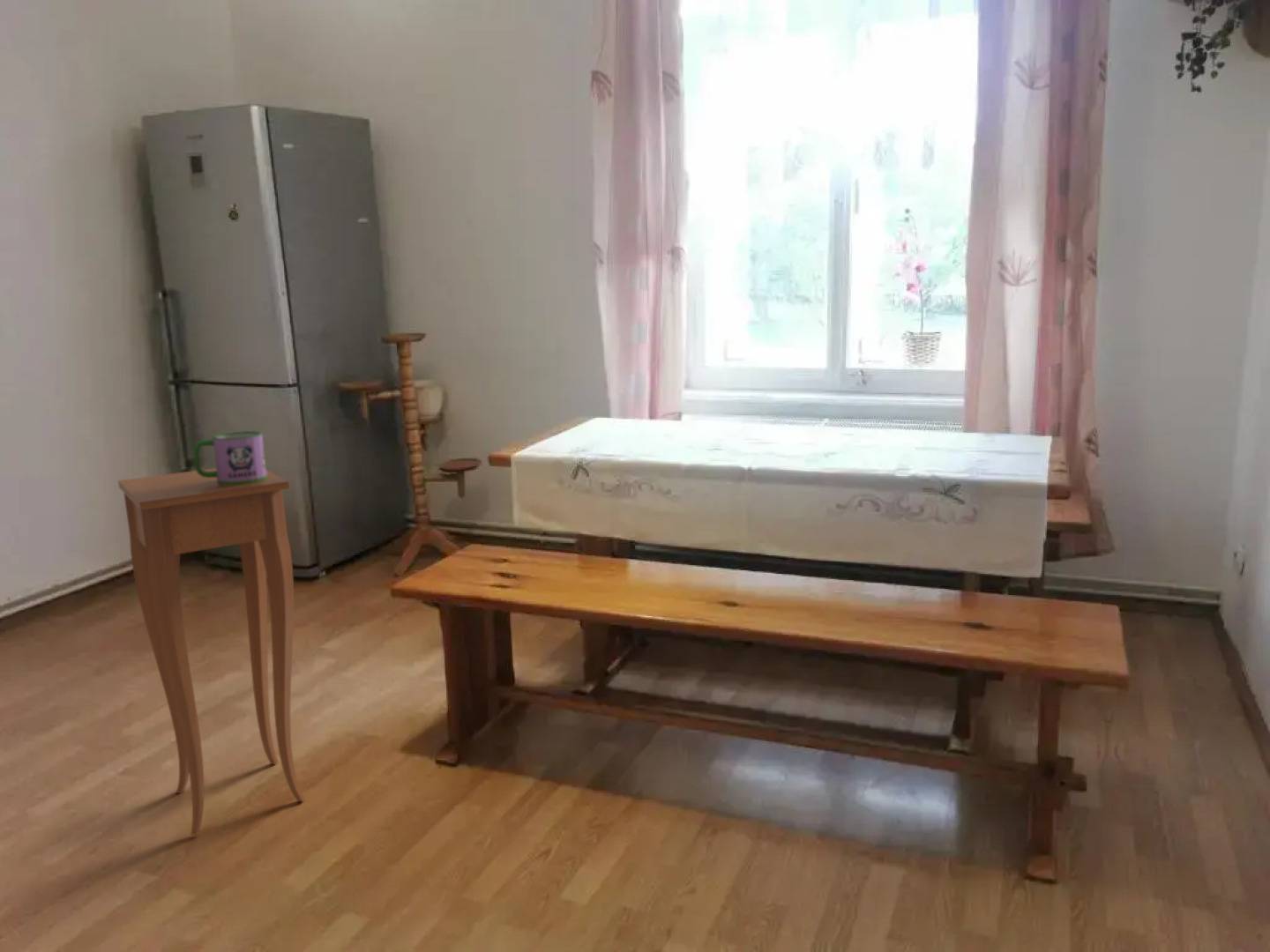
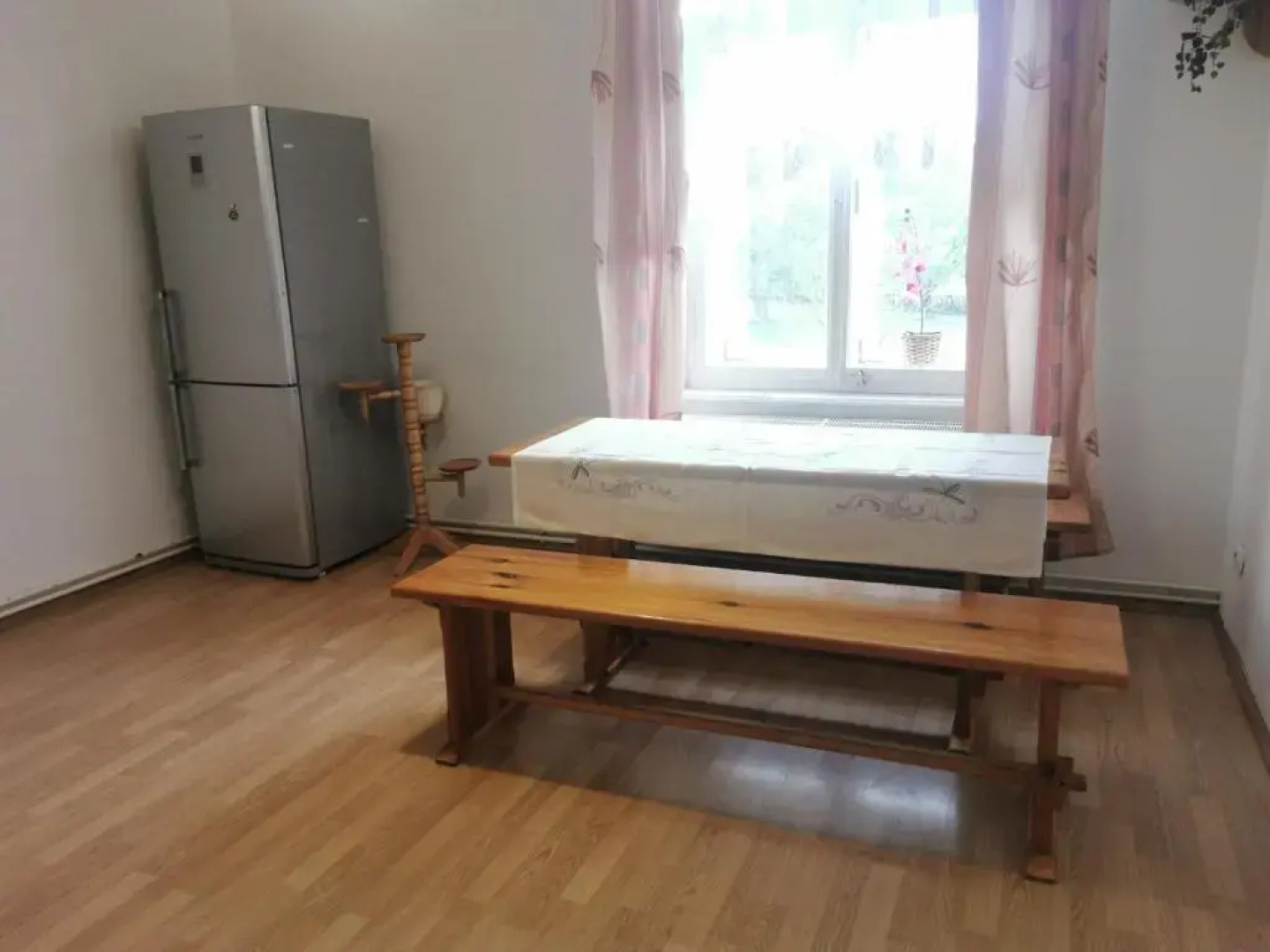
- mug [193,430,267,485]
- side table [117,467,306,837]
